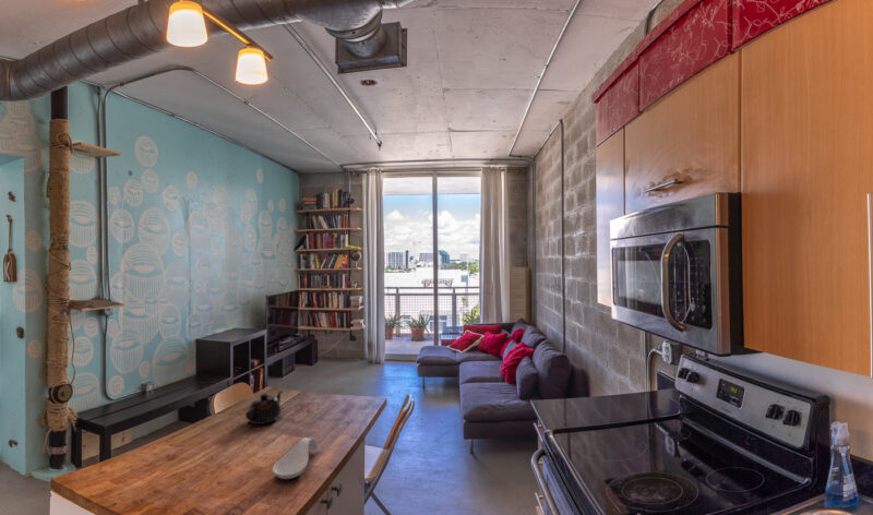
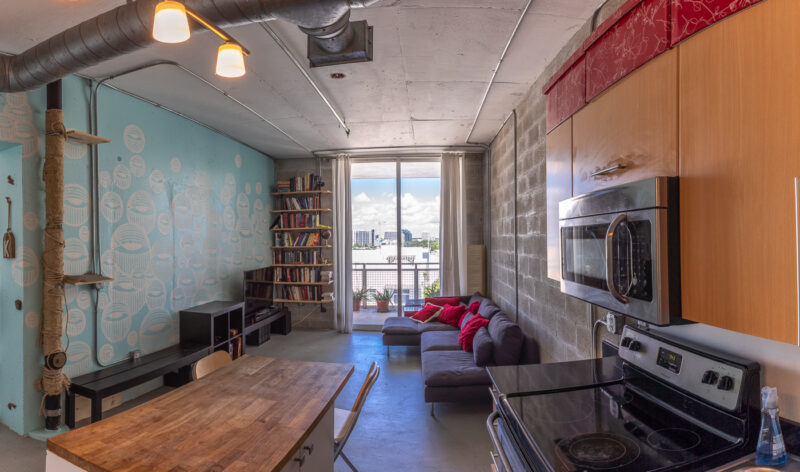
- teapot [244,390,284,426]
- spoon rest [272,436,320,480]
